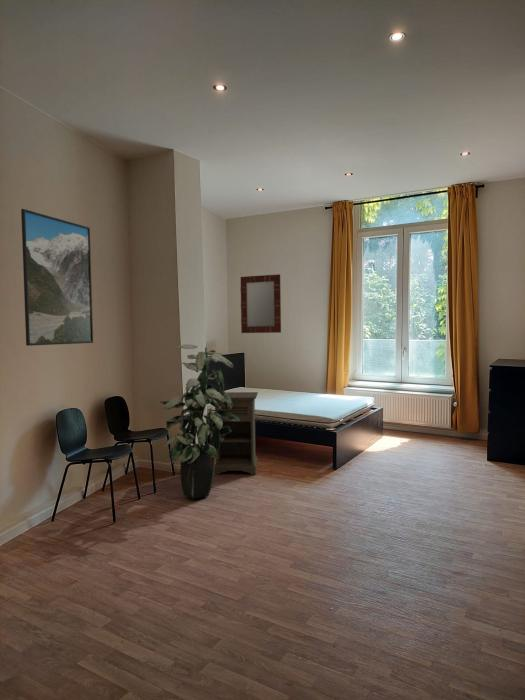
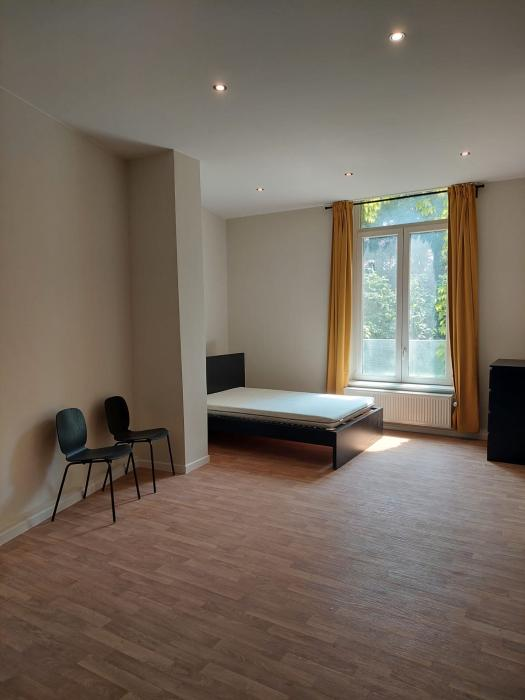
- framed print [20,208,94,347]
- home mirror [240,273,282,334]
- indoor plant [159,343,241,499]
- nightstand [213,391,259,476]
